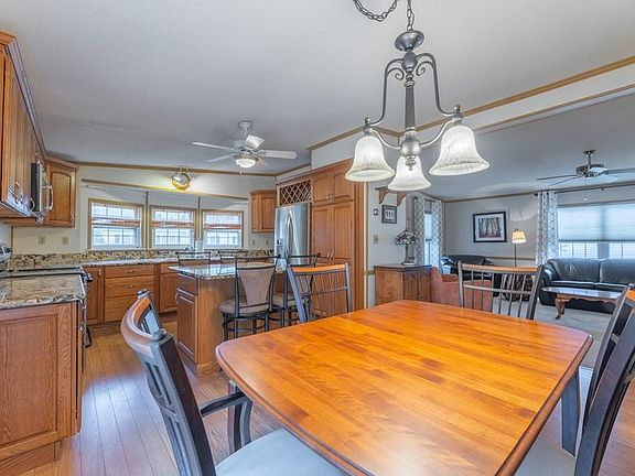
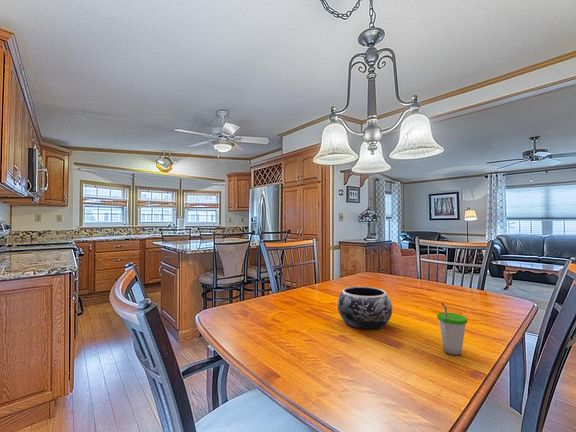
+ cup [436,302,468,356]
+ decorative bowl [337,285,393,331]
